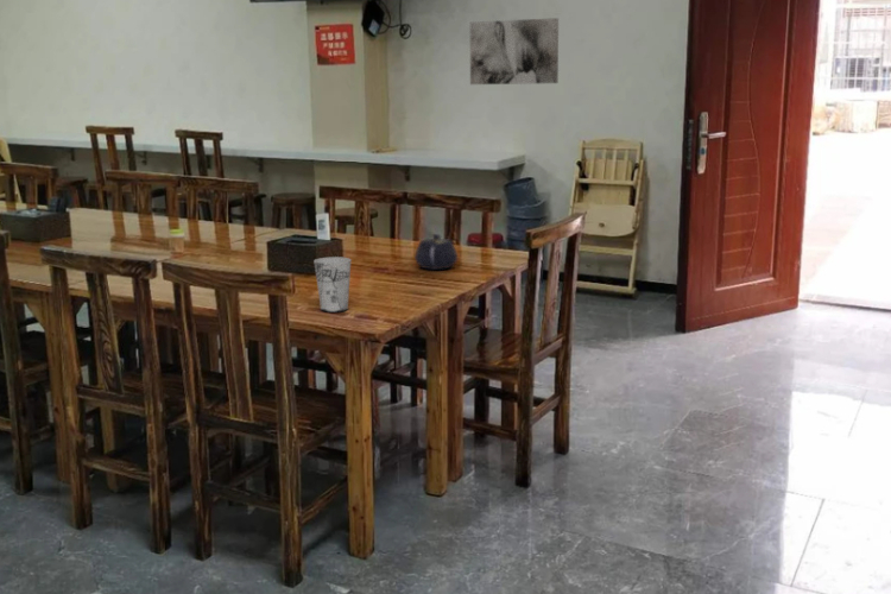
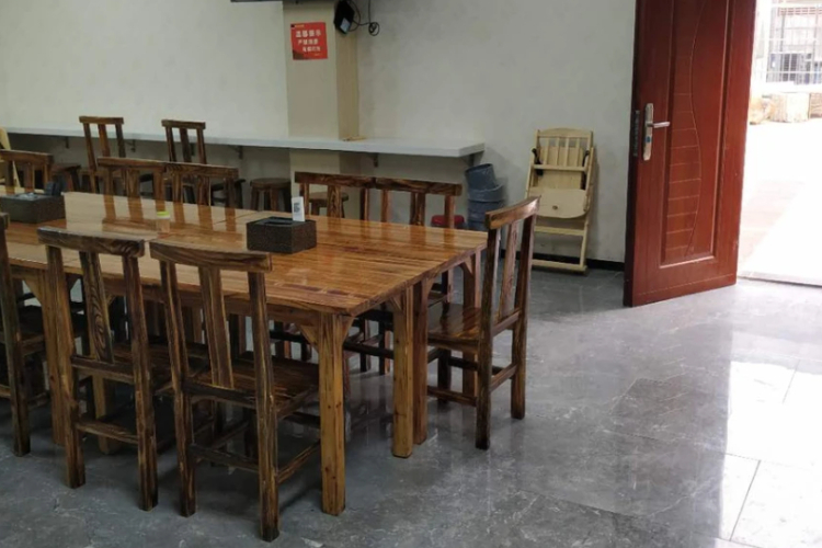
- teapot [413,233,459,271]
- wall art [469,17,560,86]
- cup [312,255,352,314]
